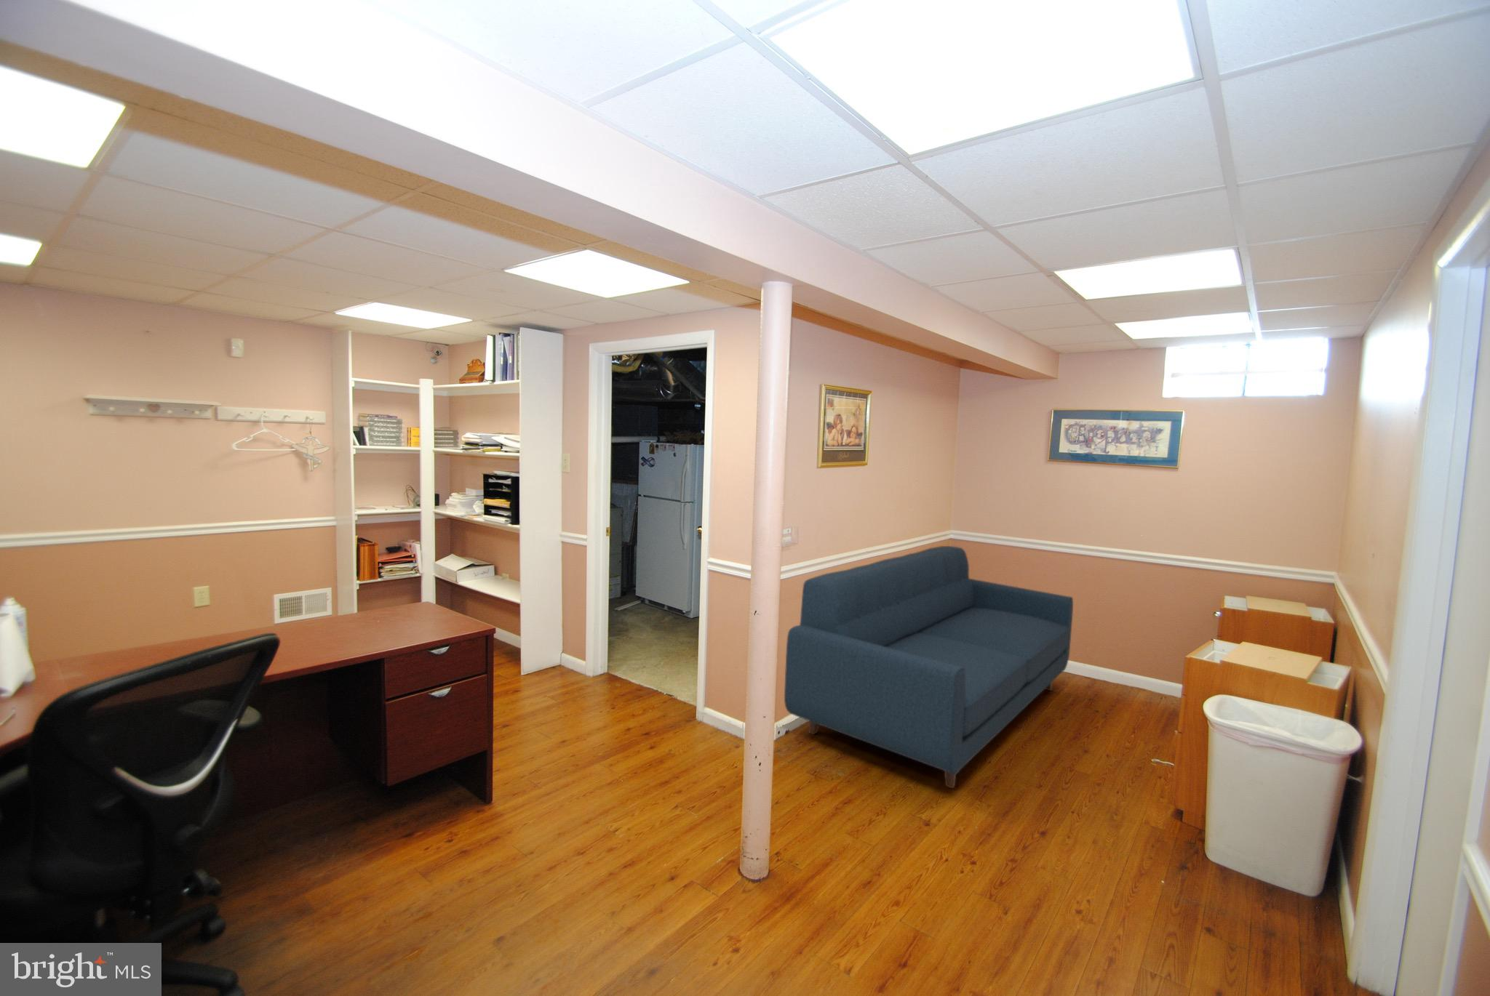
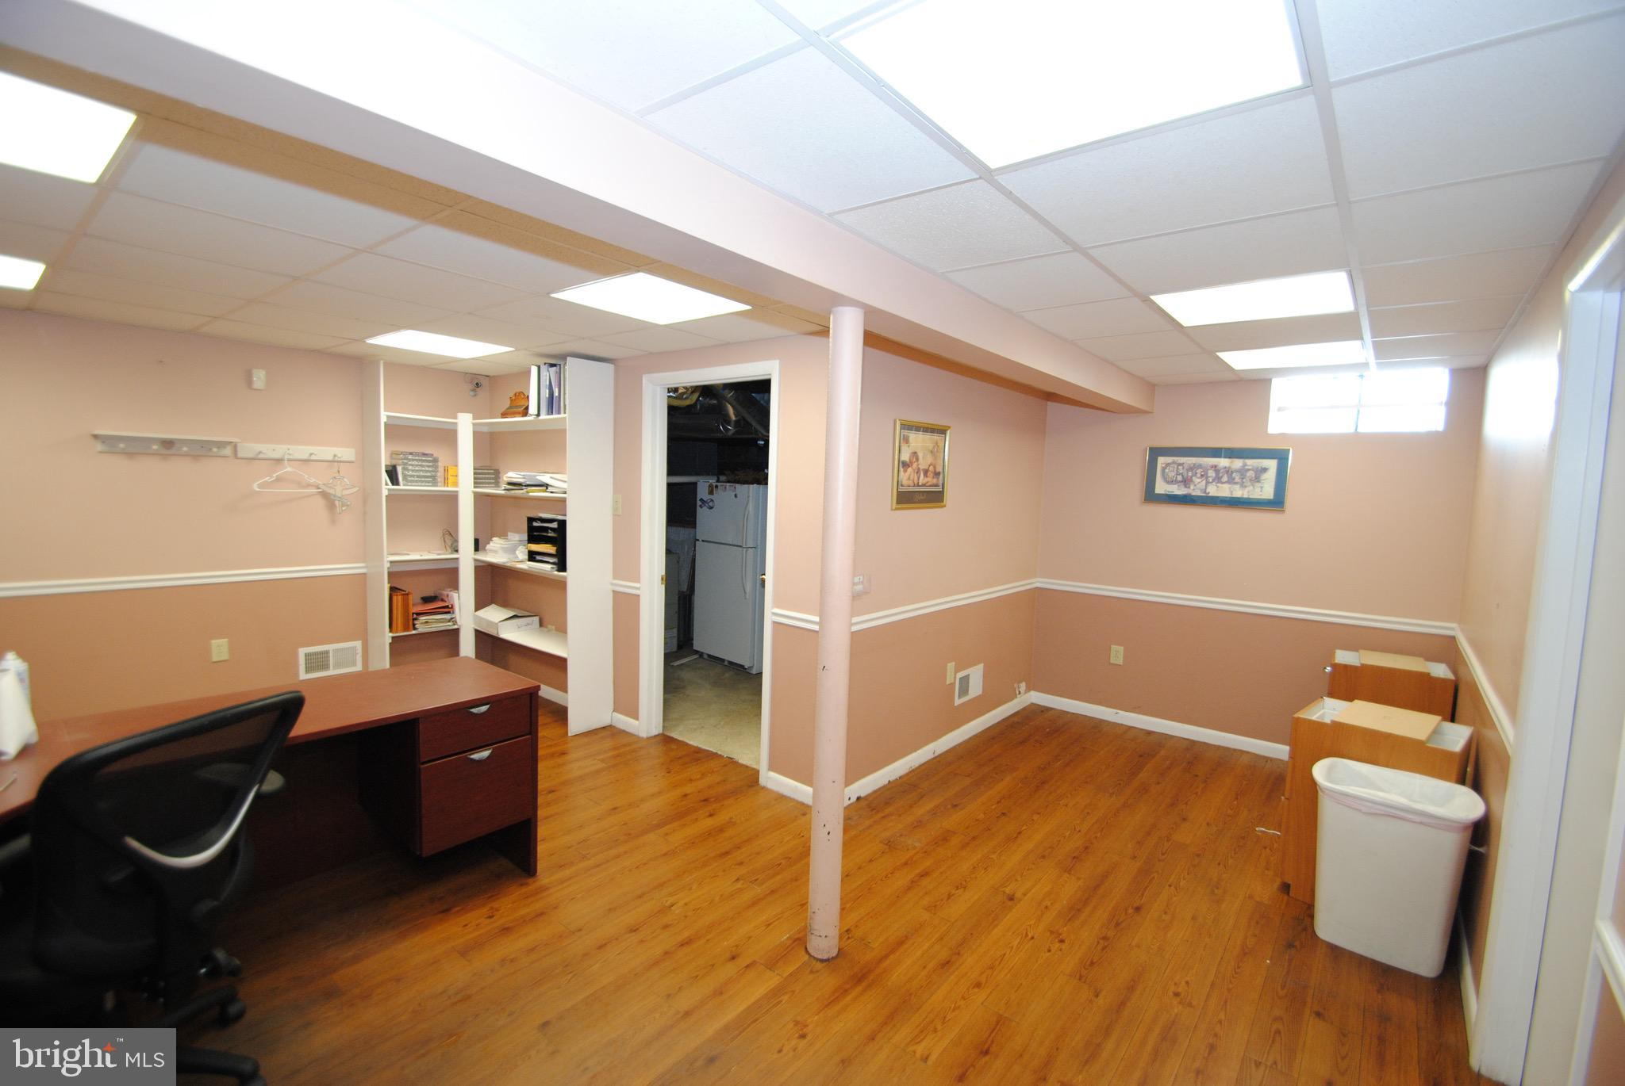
- sofa [784,546,1074,789]
